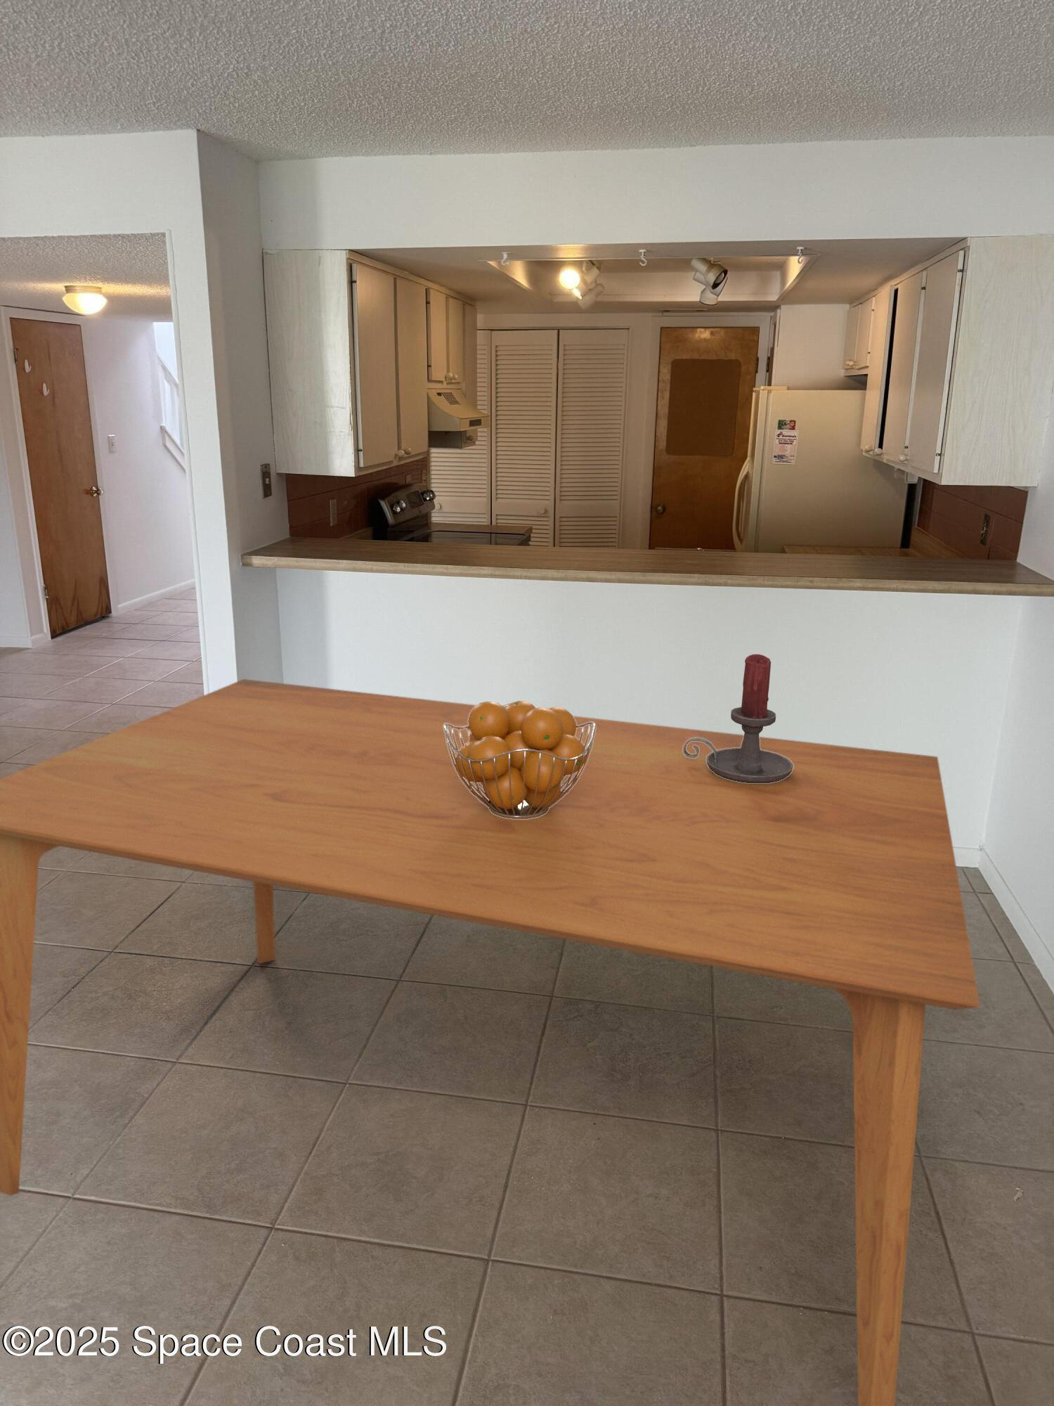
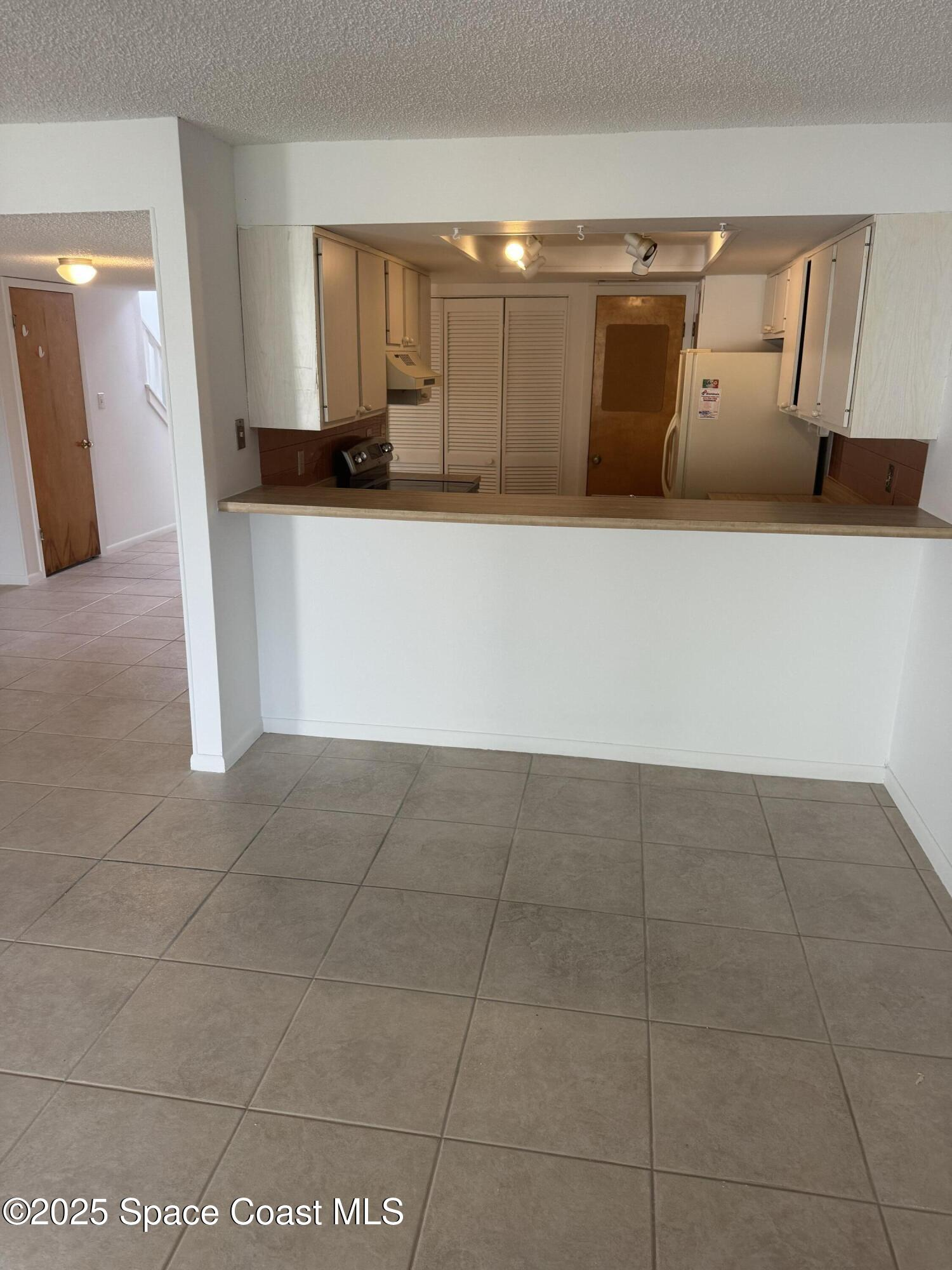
- candle holder [683,653,794,783]
- fruit basket [443,700,596,819]
- dining table [0,679,980,1406]
